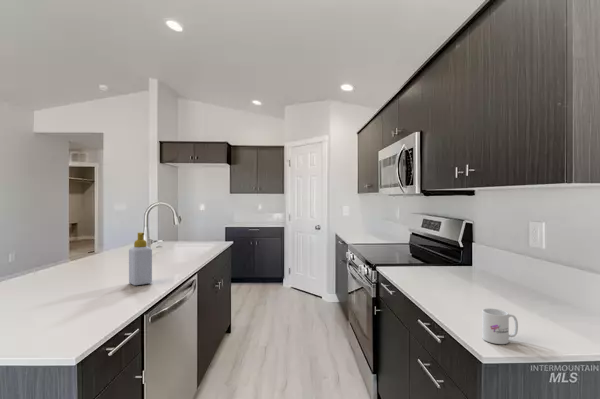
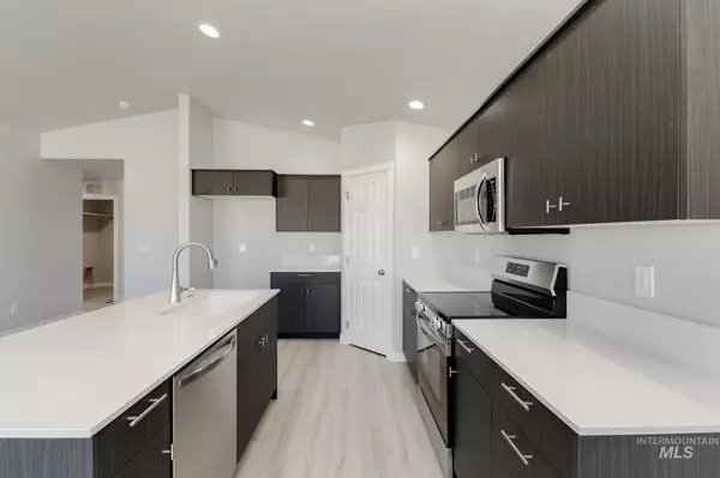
- soap bottle [128,231,153,286]
- mug [481,307,519,345]
